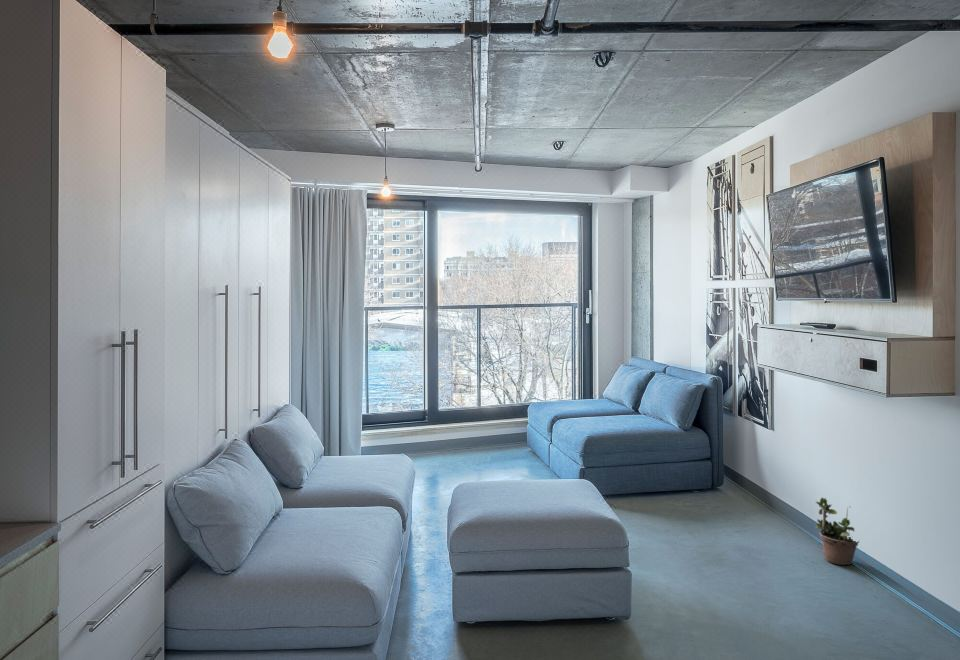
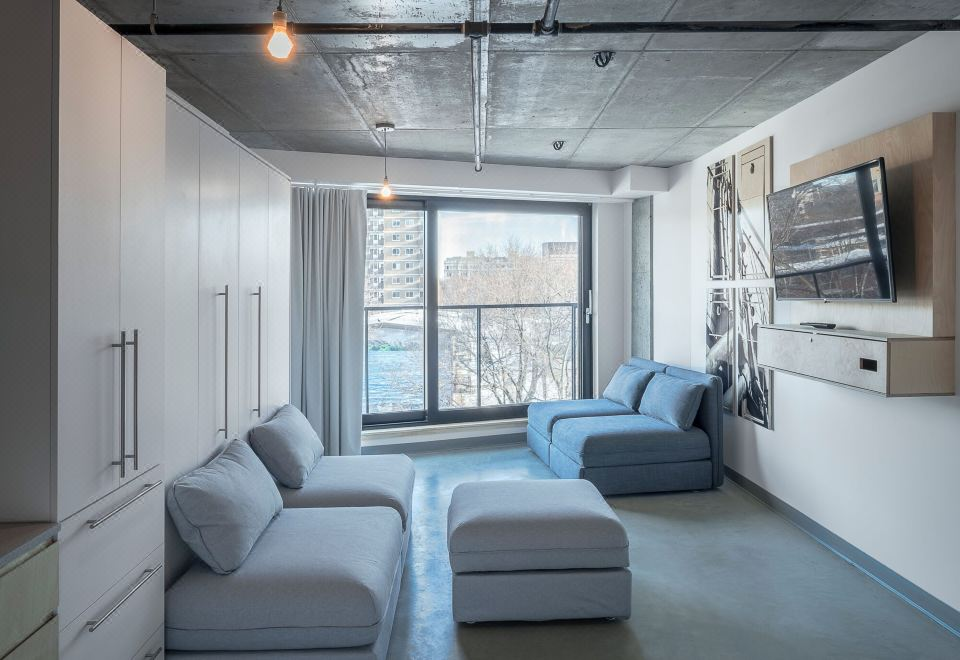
- potted plant [813,497,860,566]
